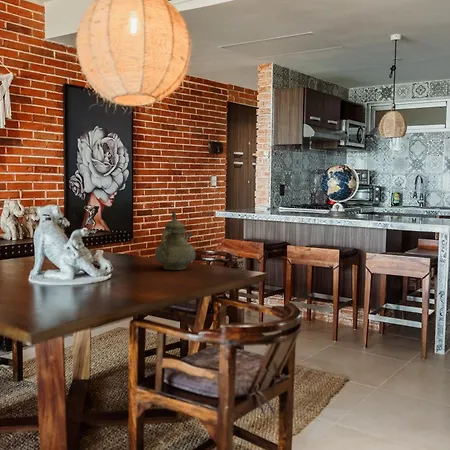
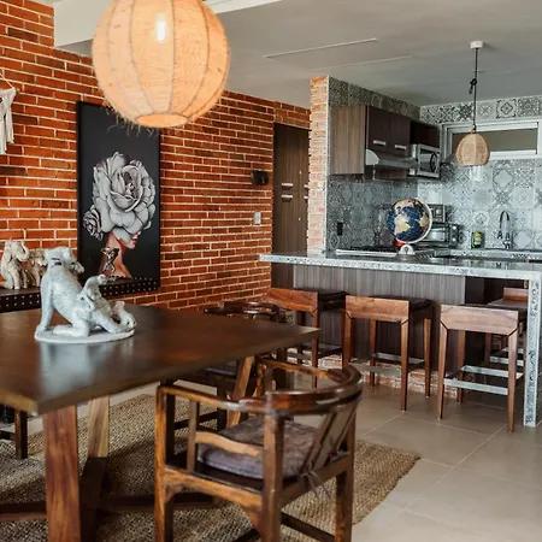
- teapot [154,210,197,271]
